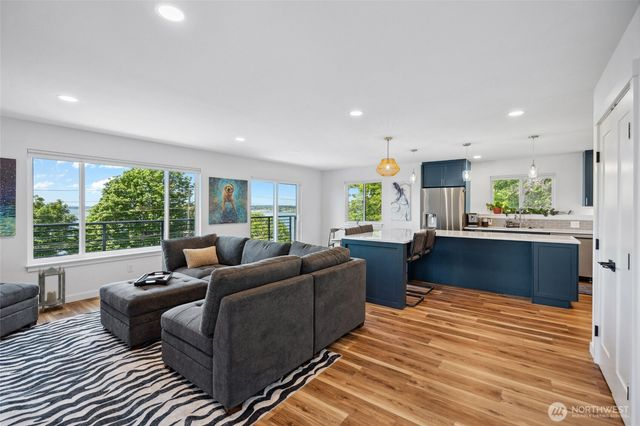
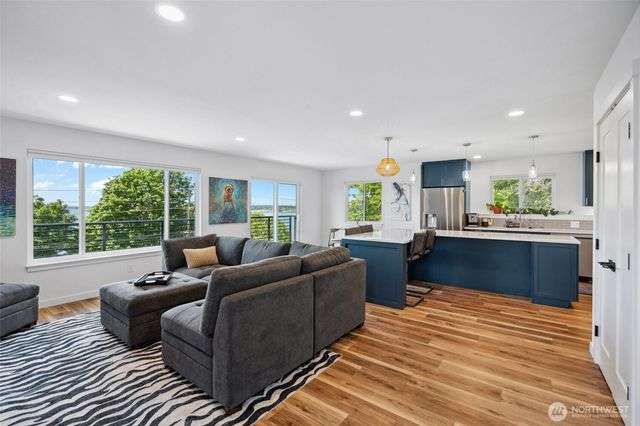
- lantern [37,266,66,313]
